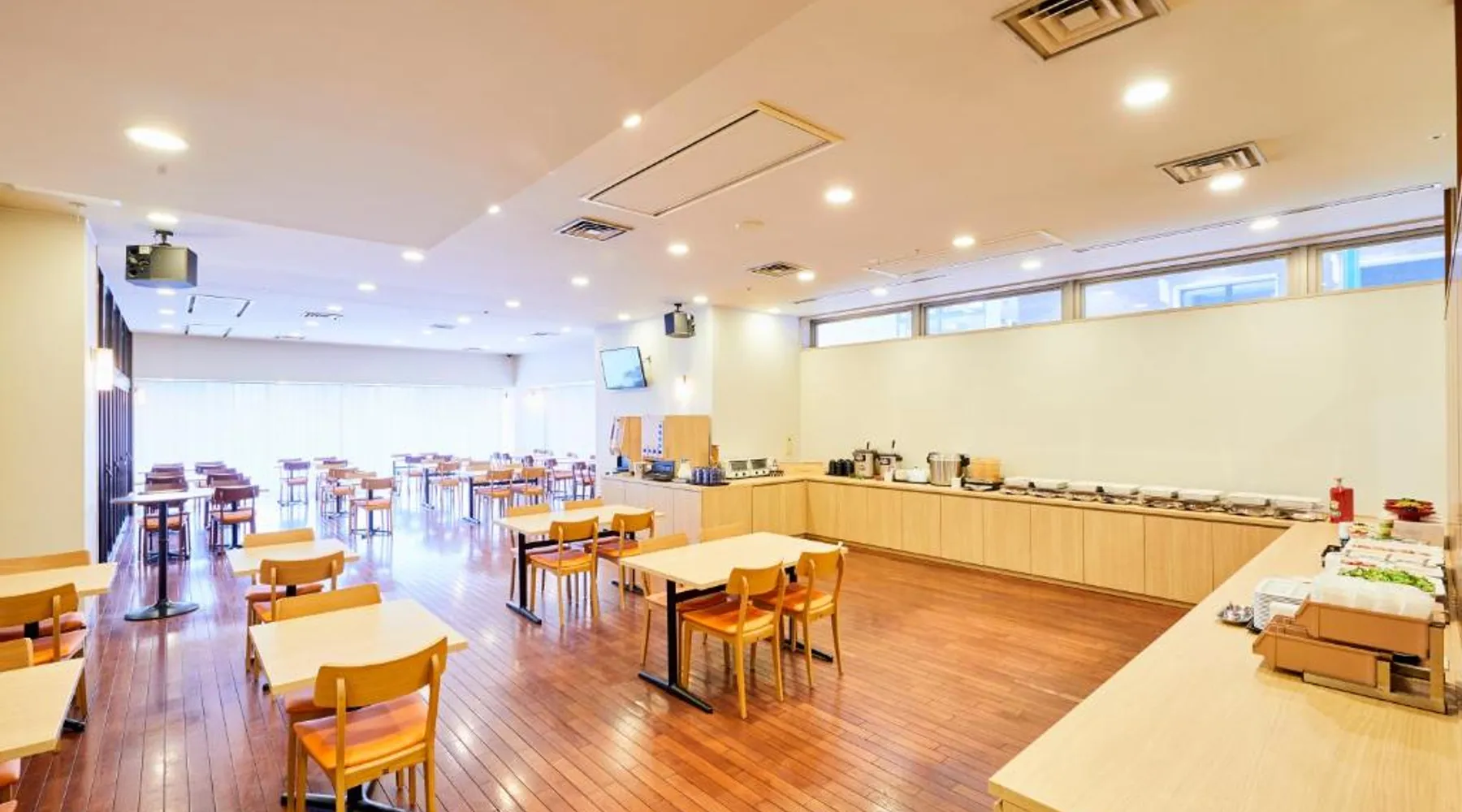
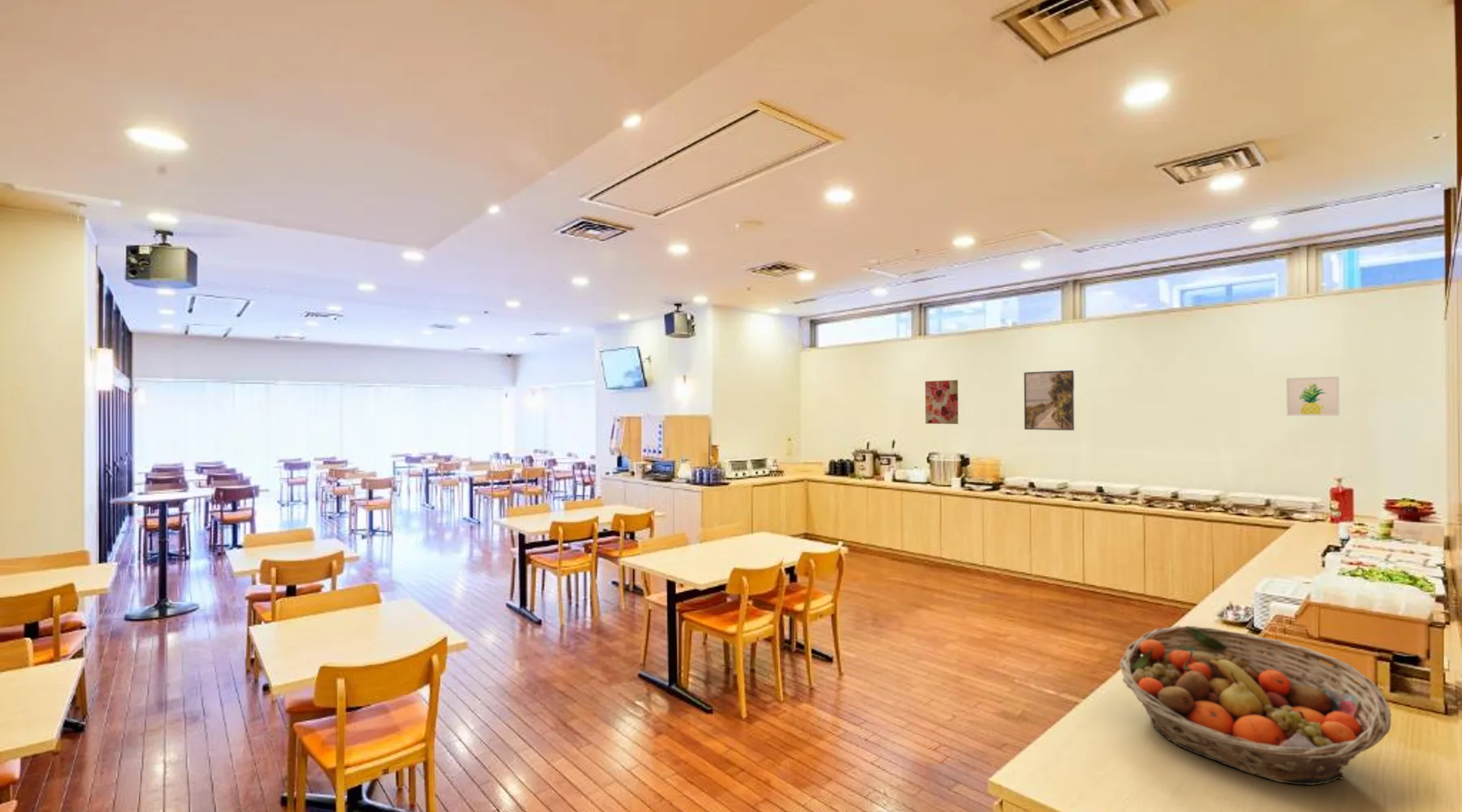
+ fruit basket [1118,625,1392,786]
+ wall art [924,379,959,425]
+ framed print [1023,369,1075,431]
+ wall art [1285,376,1340,417]
